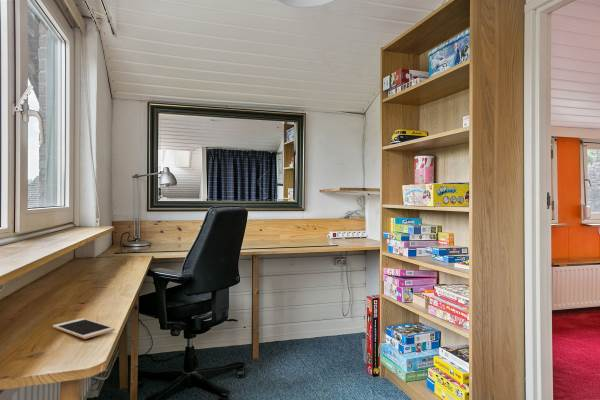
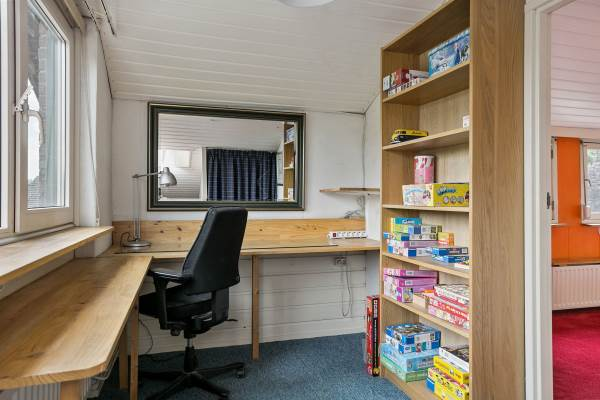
- cell phone [52,317,116,340]
